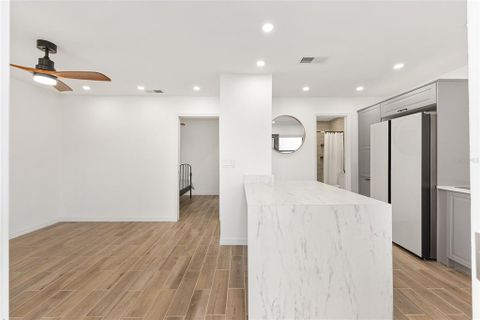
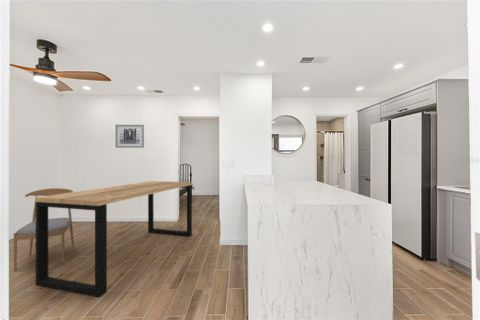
+ wall art [114,124,145,149]
+ dining table [34,180,193,298]
+ dining chair [13,187,75,273]
